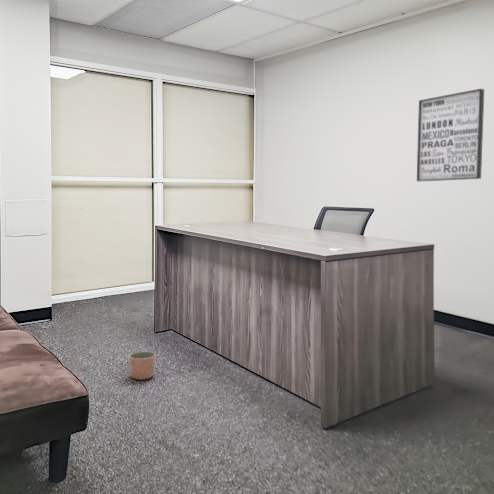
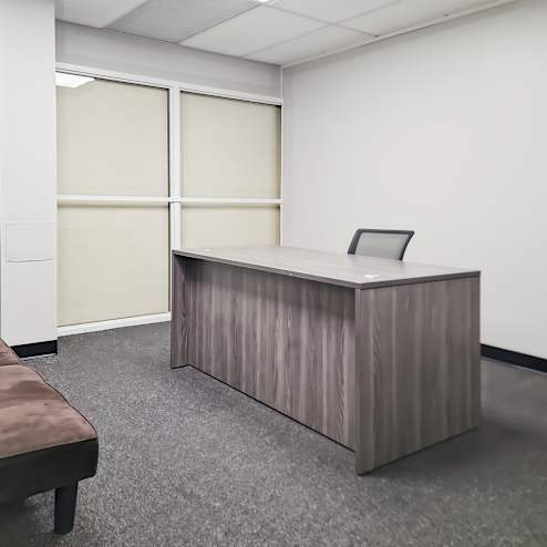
- wall art [416,88,485,183]
- planter [128,351,156,381]
